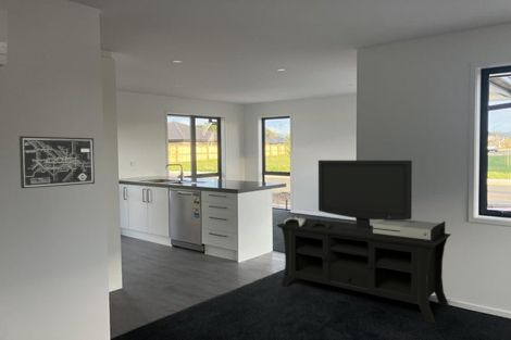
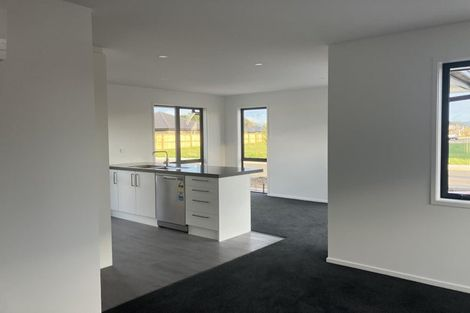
- wall art [18,135,96,189]
- media console [275,160,452,324]
